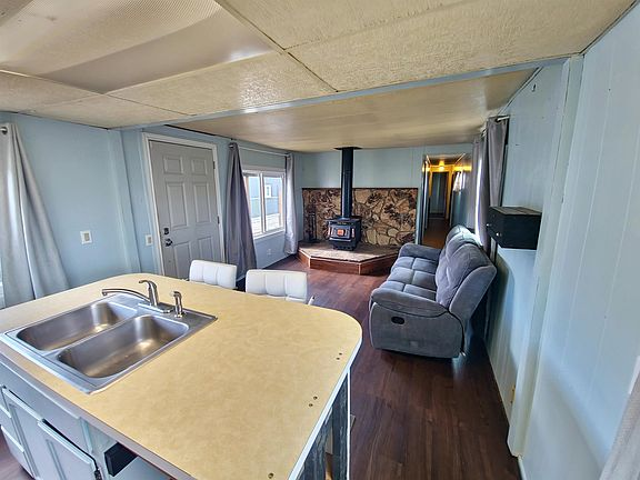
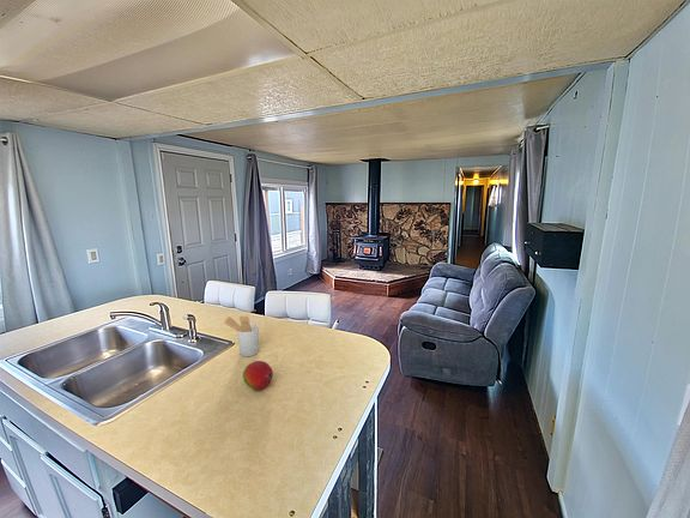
+ fruit [242,360,274,392]
+ utensil holder [223,314,260,357]
